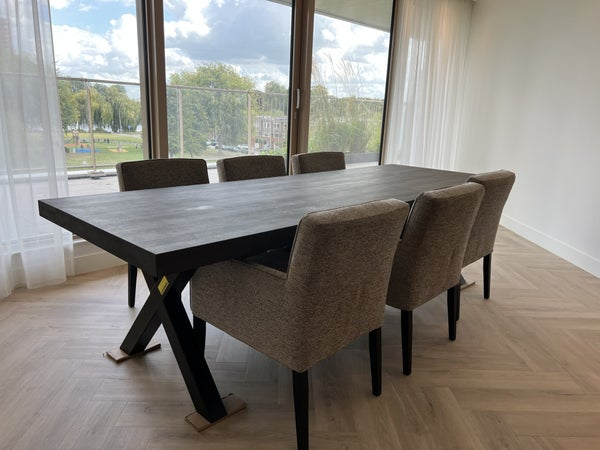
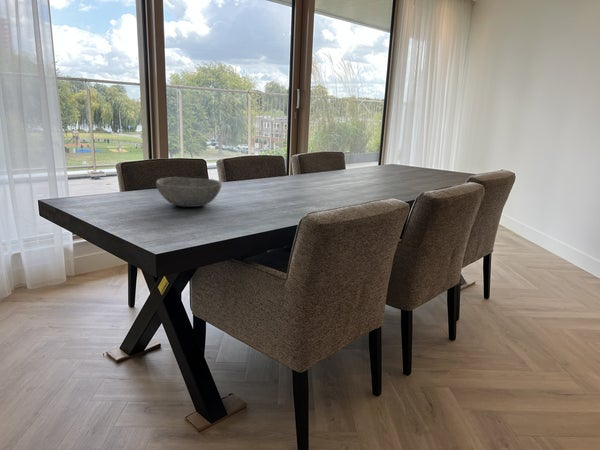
+ bowl [155,176,223,208]
